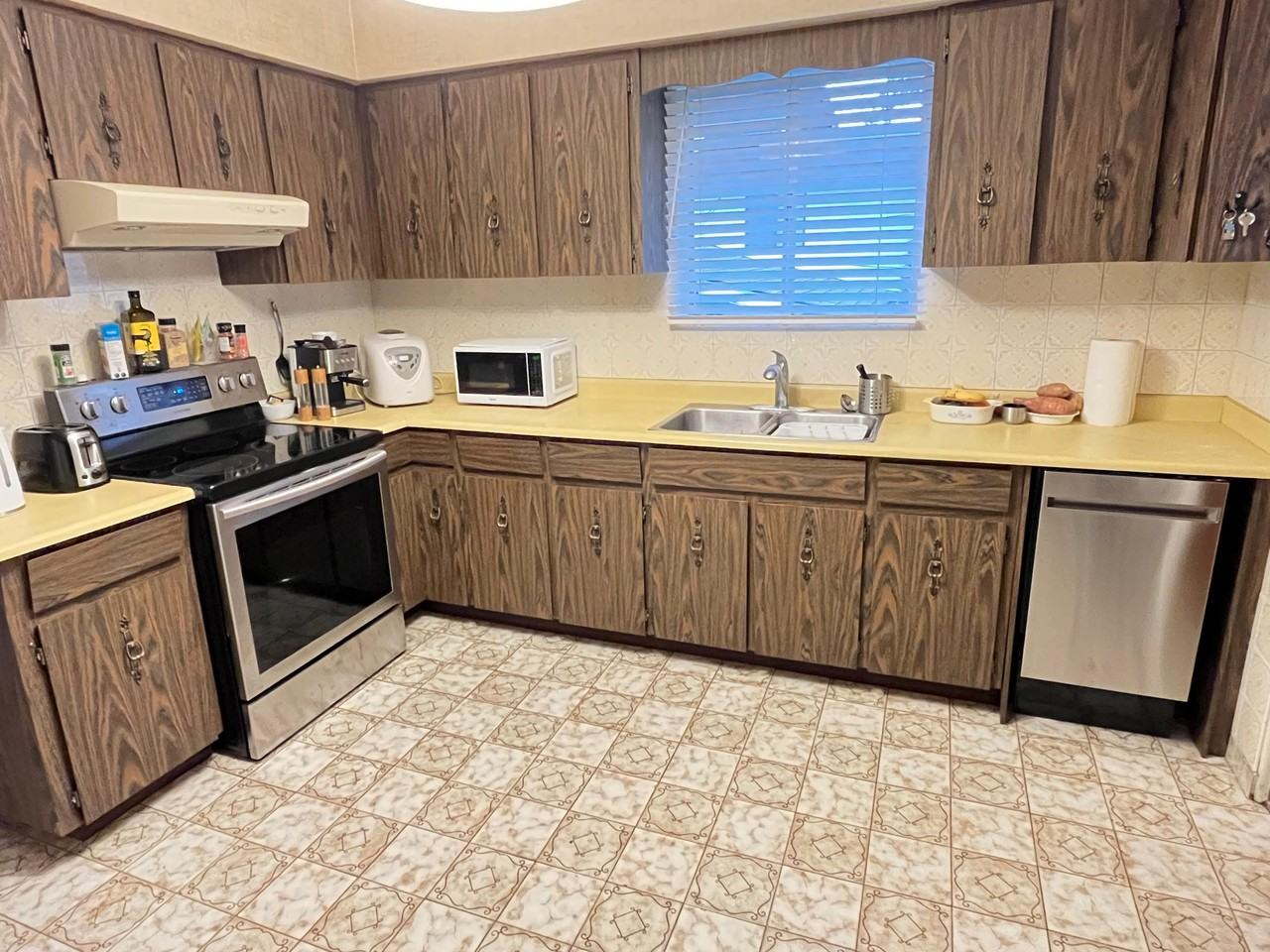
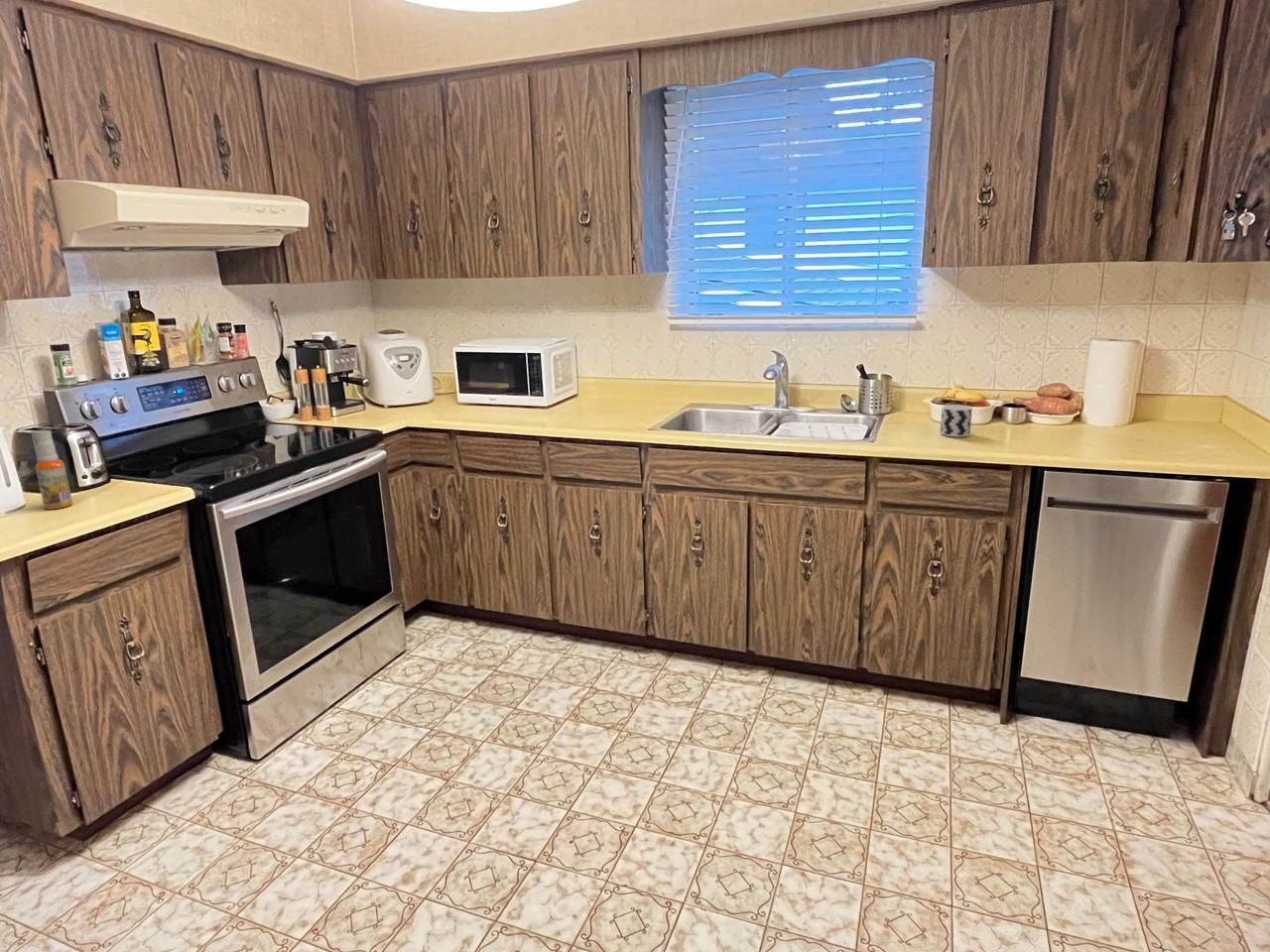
+ spray bottle [30,429,73,511]
+ cup [940,404,973,438]
